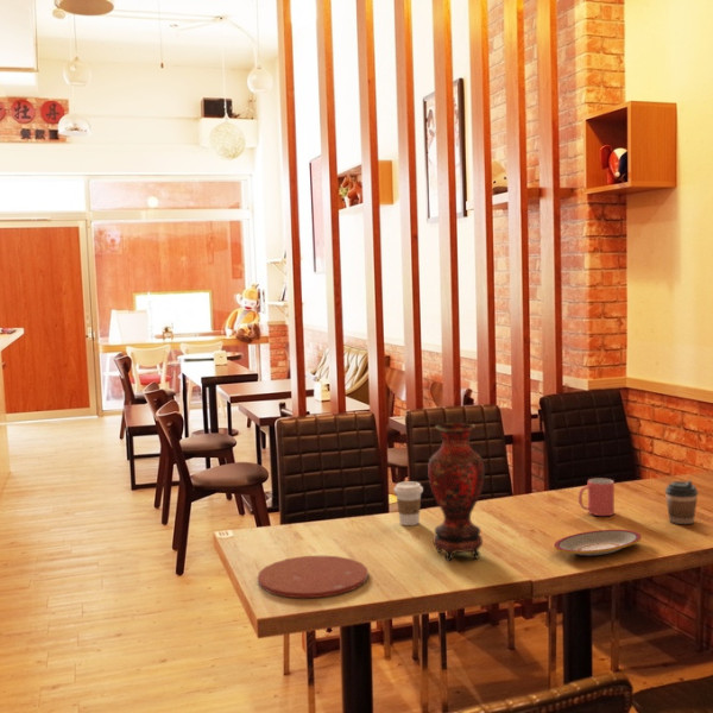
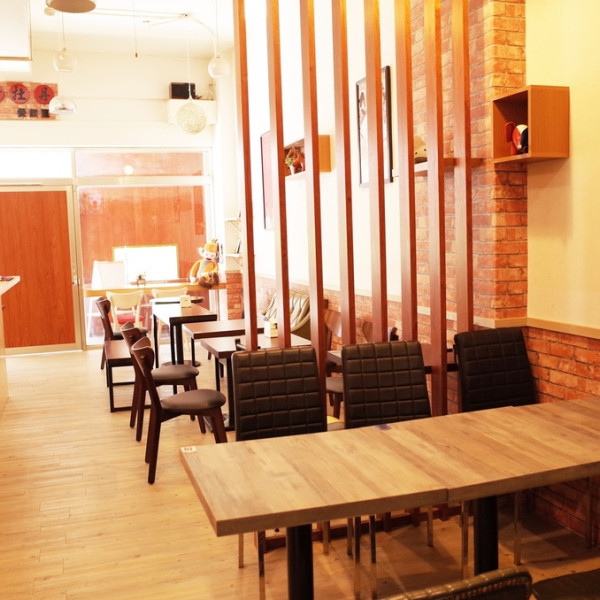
- plate [553,529,643,556]
- coffee cup [664,479,700,525]
- plate [257,554,370,599]
- mug [578,478,616,517]
- coffee cup [393,480,424,526]
- vase [427,422,486,562]
